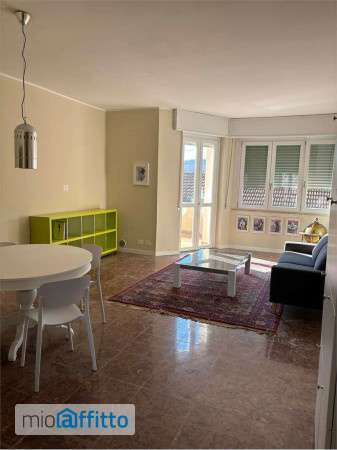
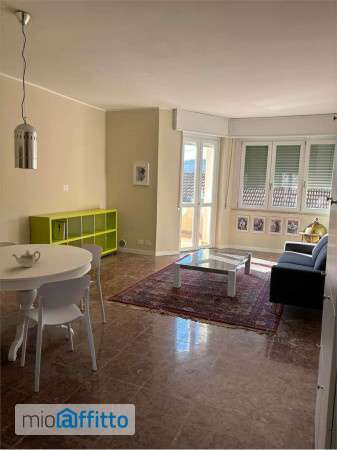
+ teapot [11,249,41,268]
